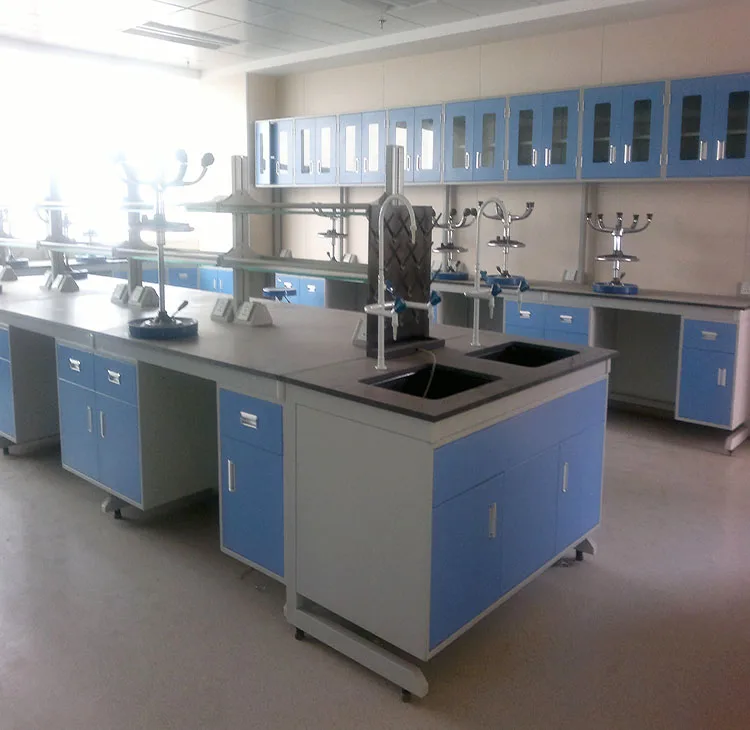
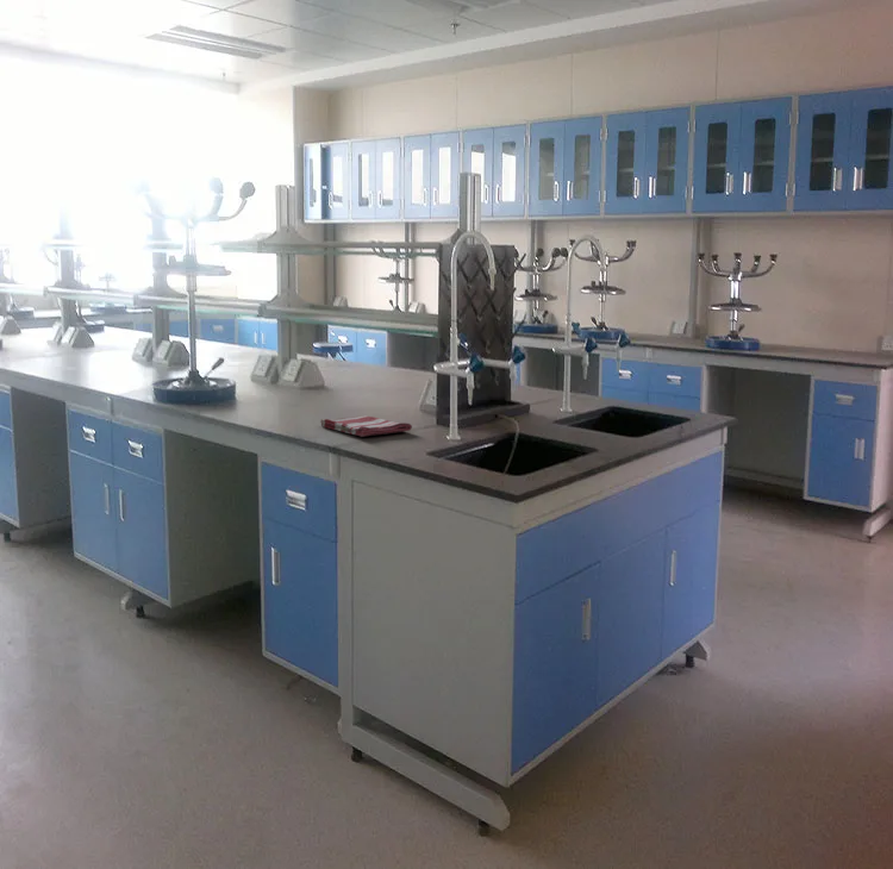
+ dish towel [319,414,413,438]
